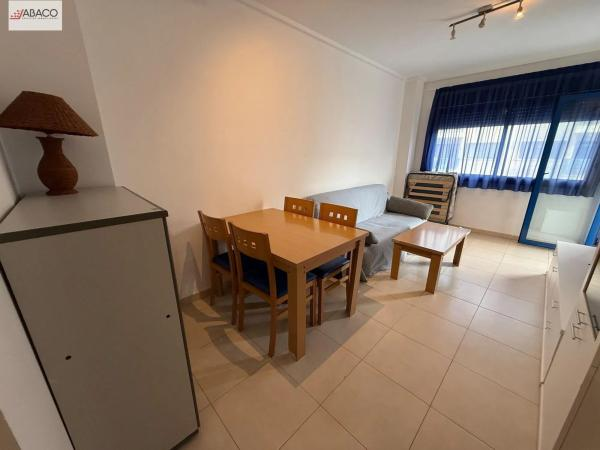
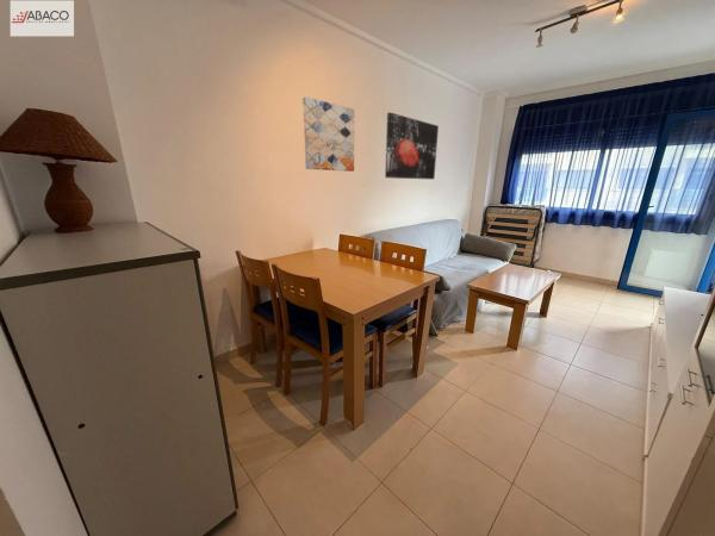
+ wall art [384,111,440,181]
+ wall art [301,95,355,173]
